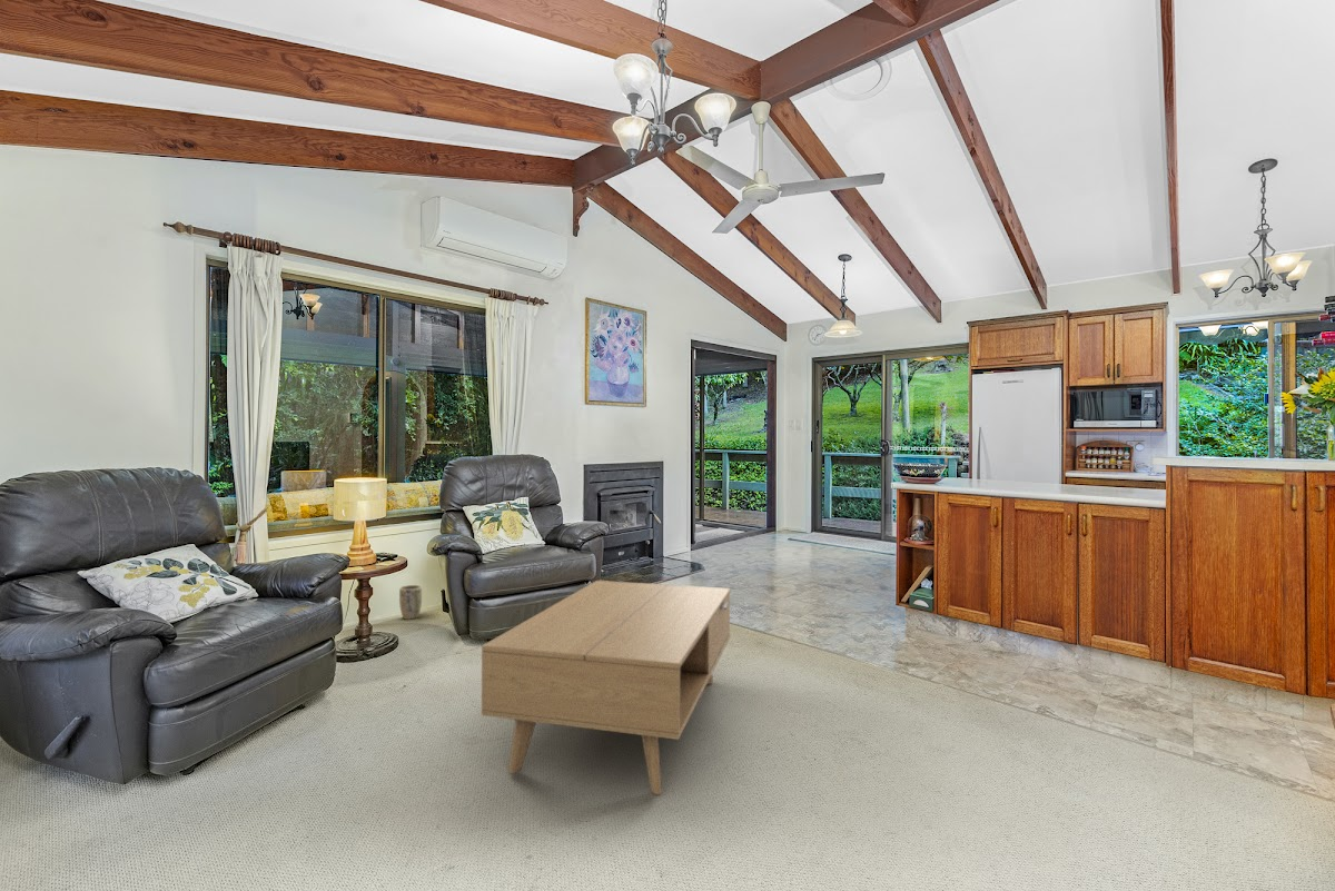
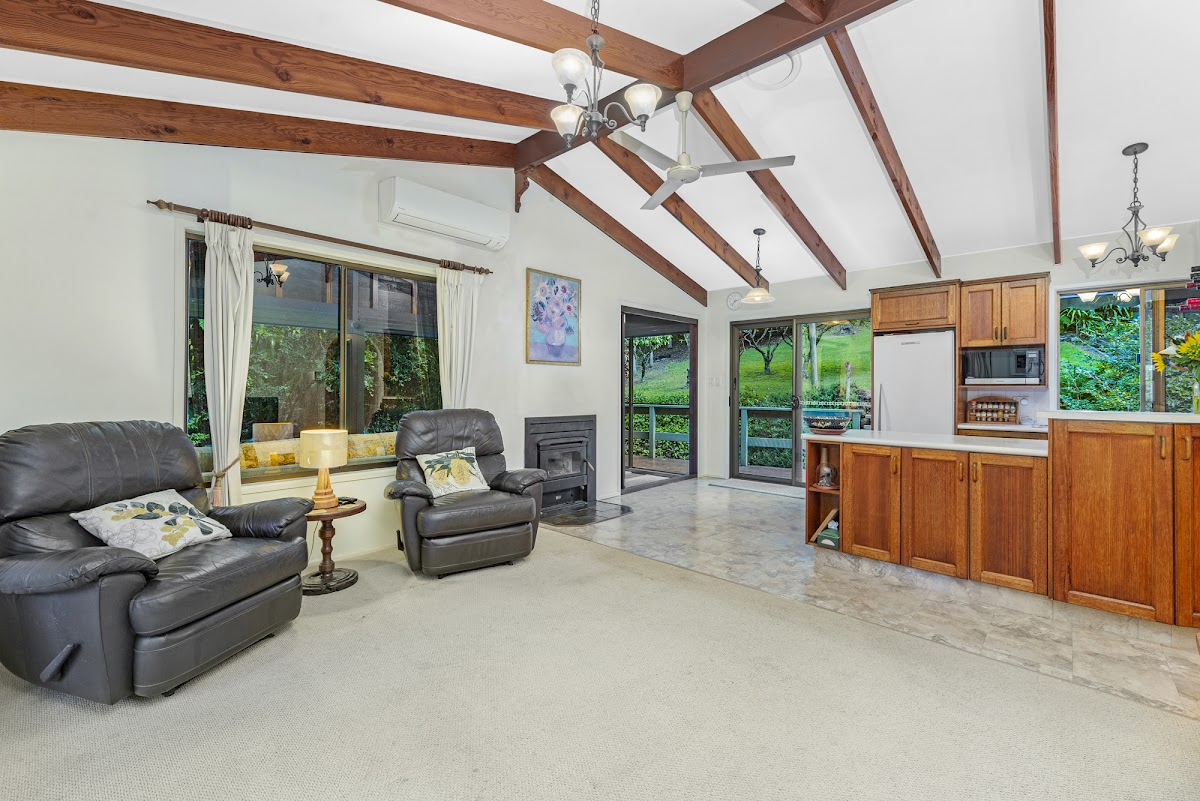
- plant pot [398,584,423,621]
- coffee table [481,580,732,795]
